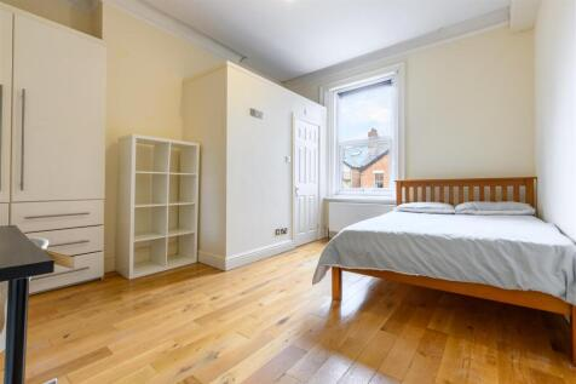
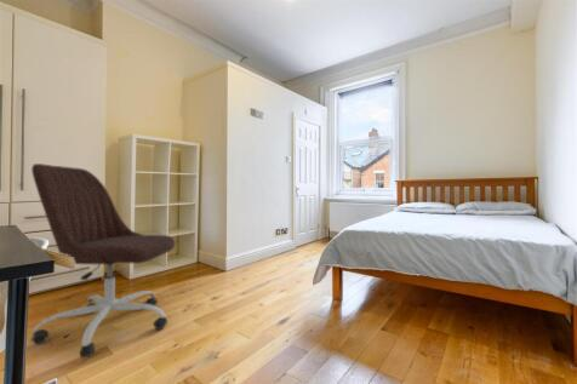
+ office chair [30,162,176,360]
